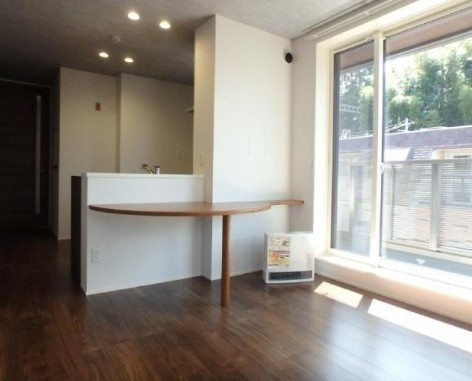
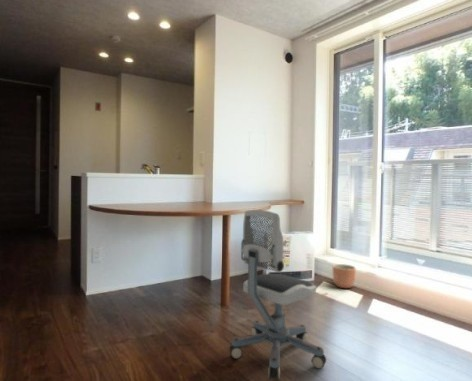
+ office chair [229,209,327,381]
+ planter [332,263,357,289]
